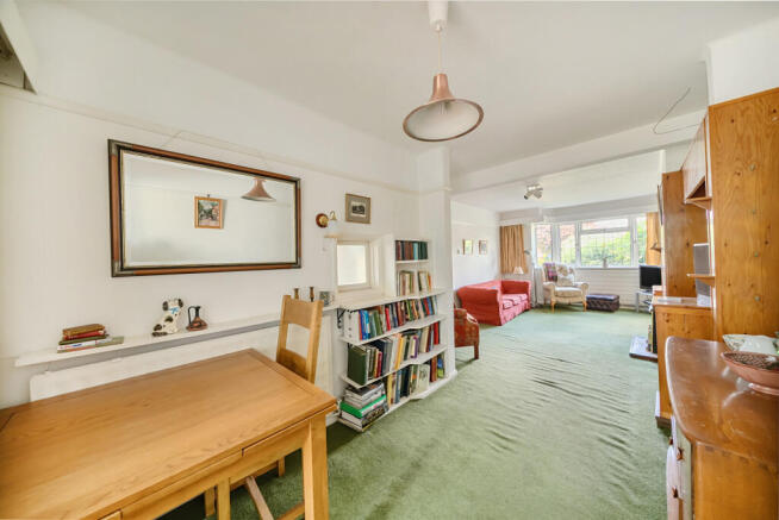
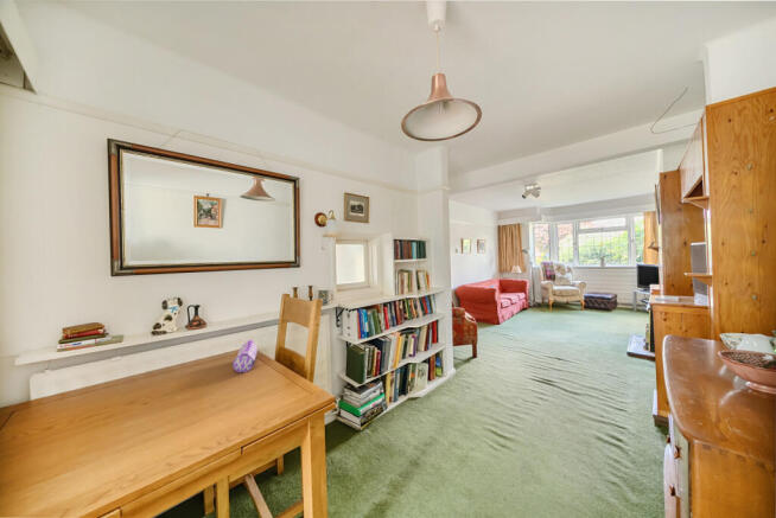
+ pencil case [231,339,259,373]
